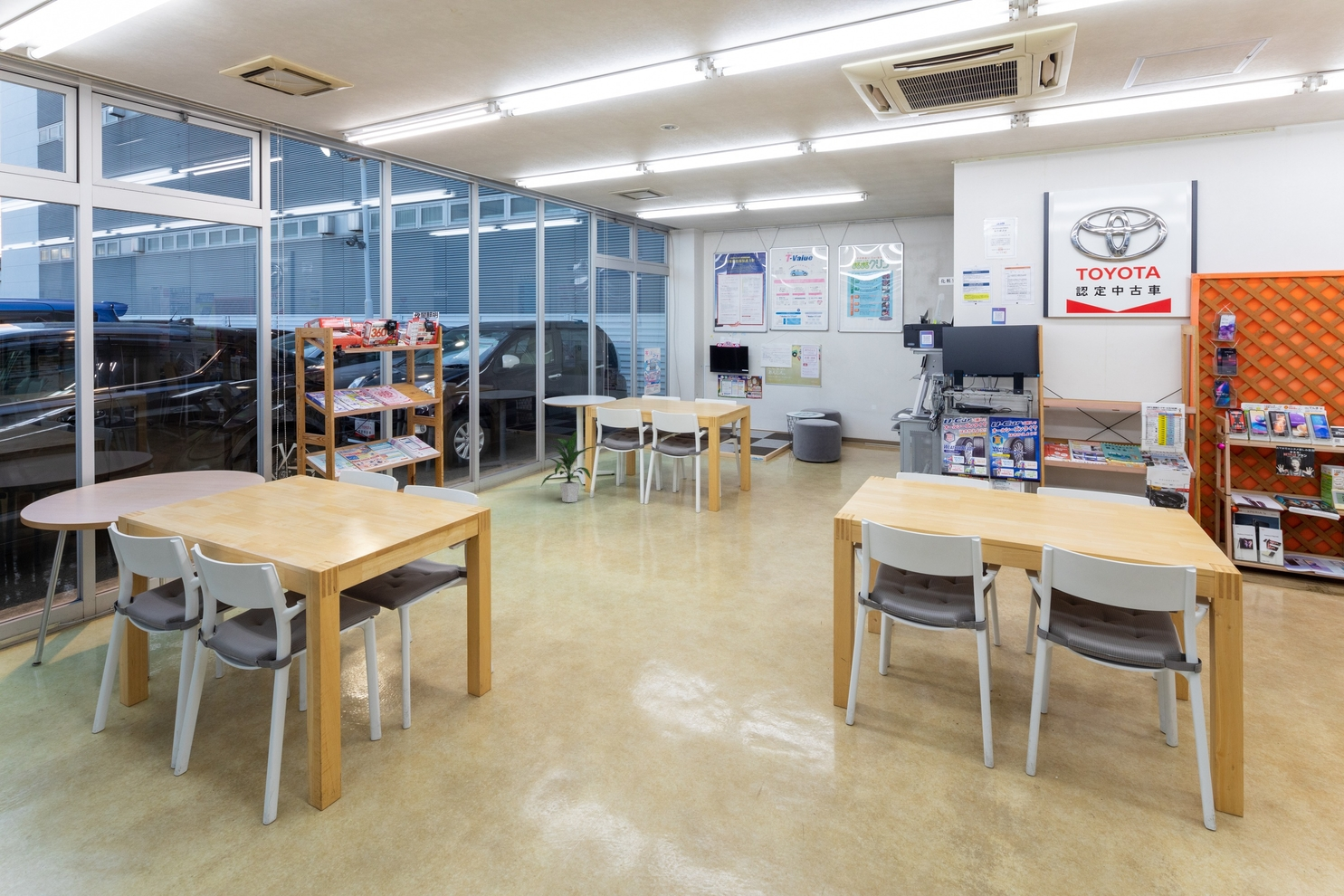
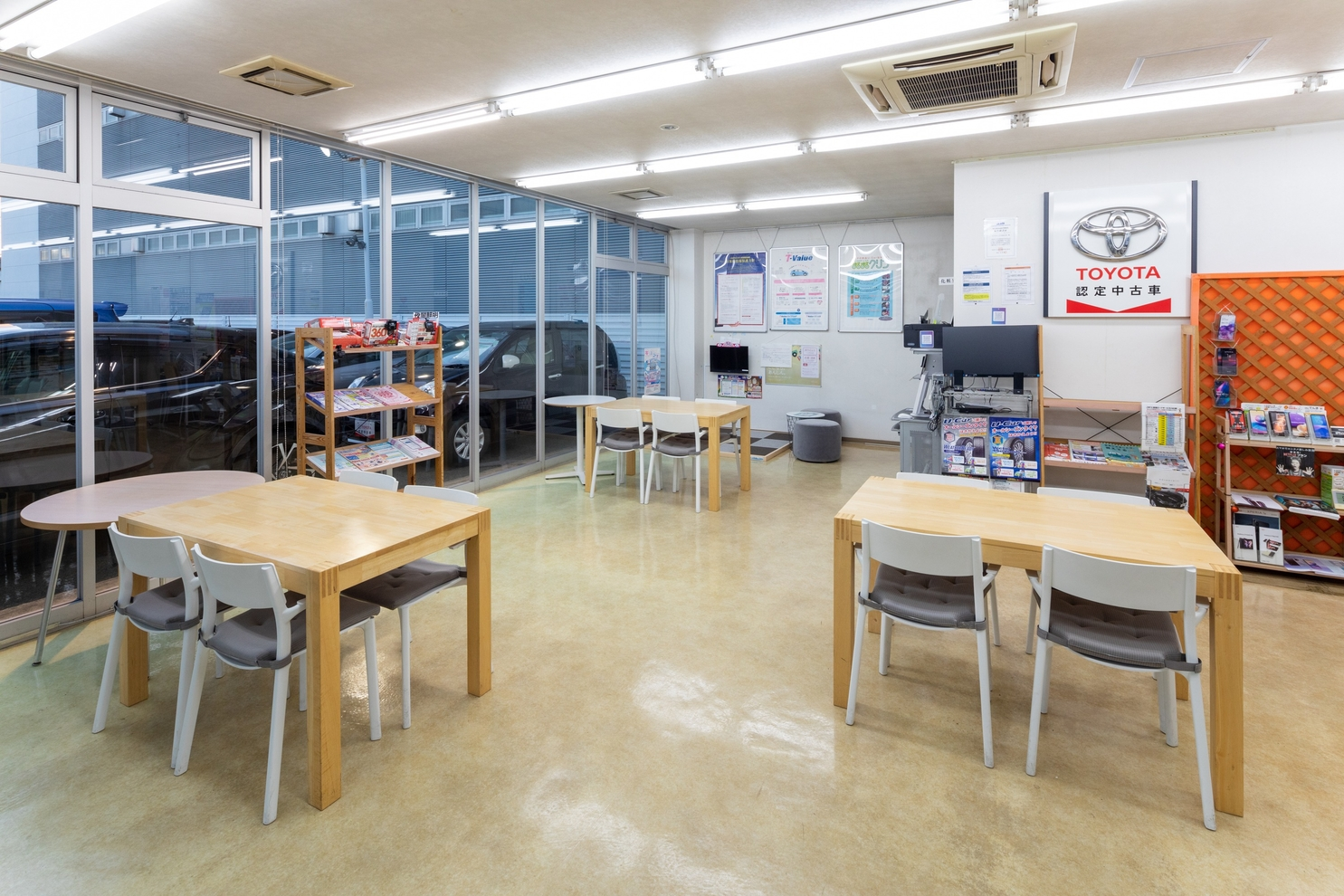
- indoor plant [540,431,596,503]
